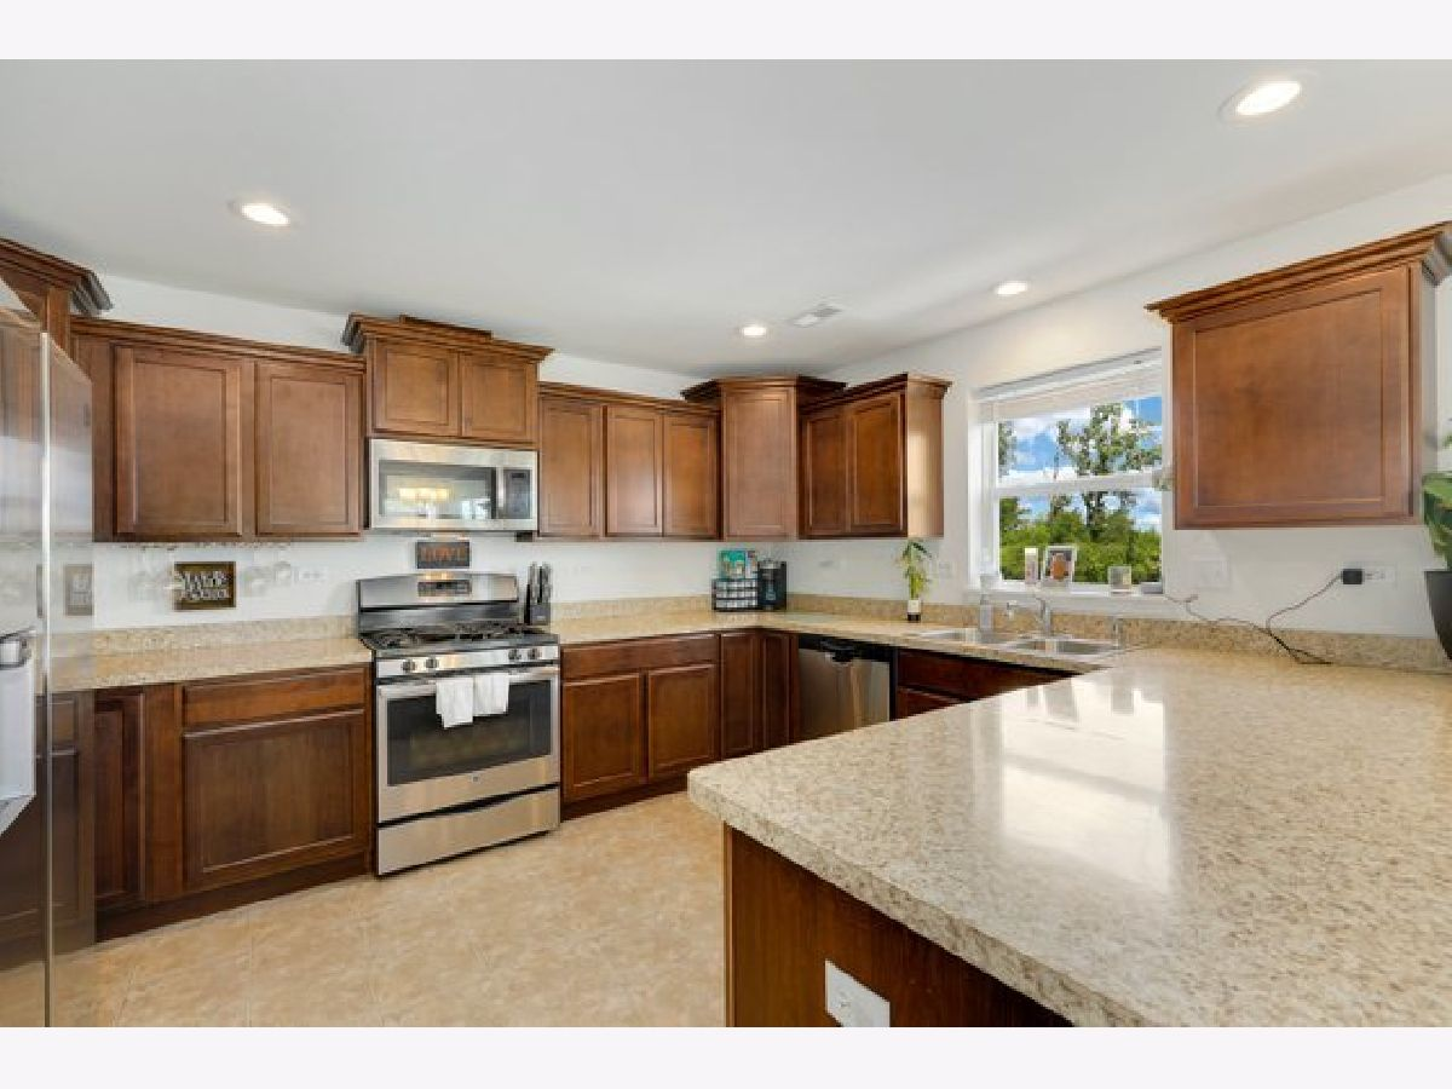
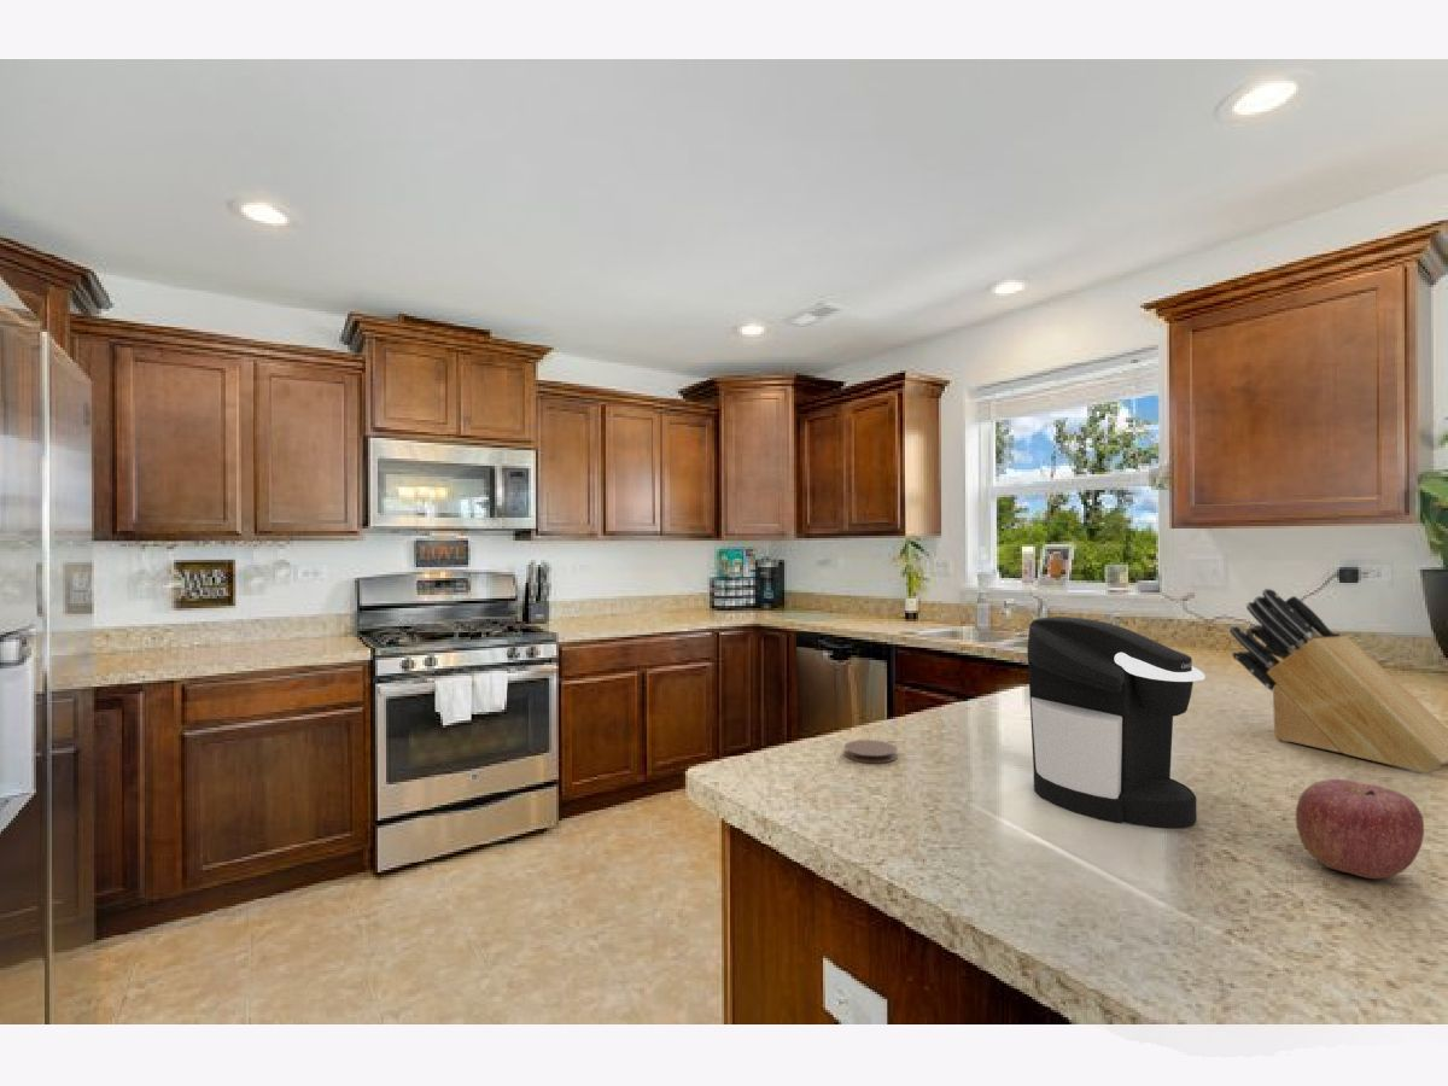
+ knife block [1228,588,1448,775]
+ coffee maker [1026,615,1207,829]
+ apple [1295,778,1425,880]
+ coaster [842,738,899,764]
